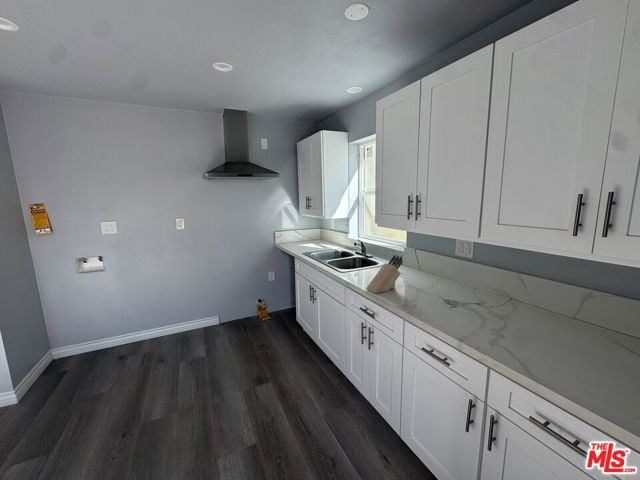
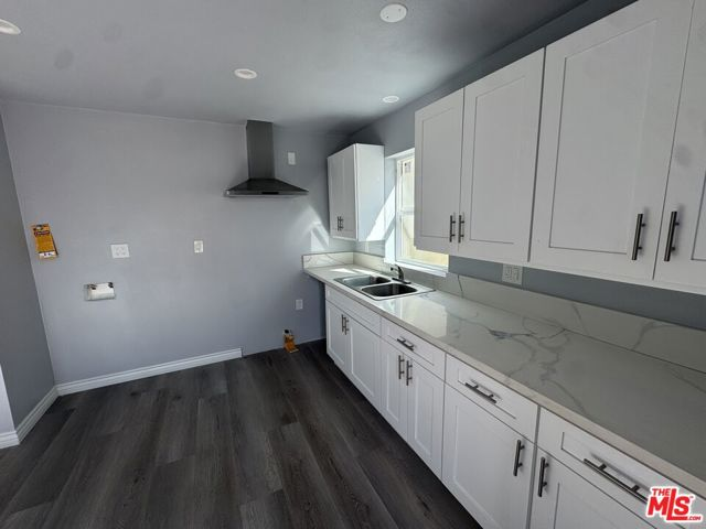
- knife block [365,254,404,294]
